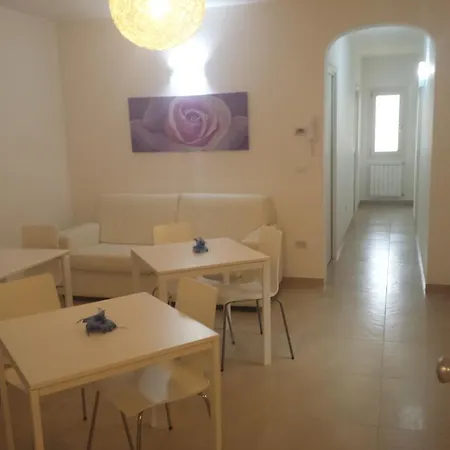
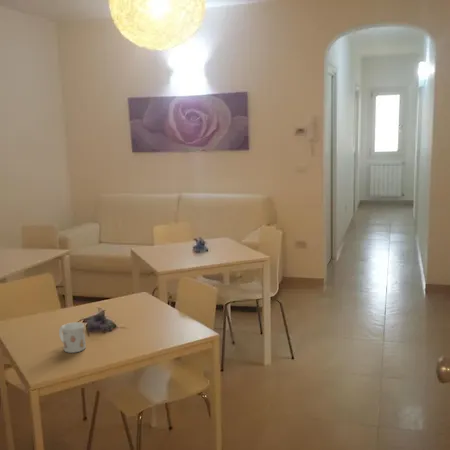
+ mug [58,321,87,354]
